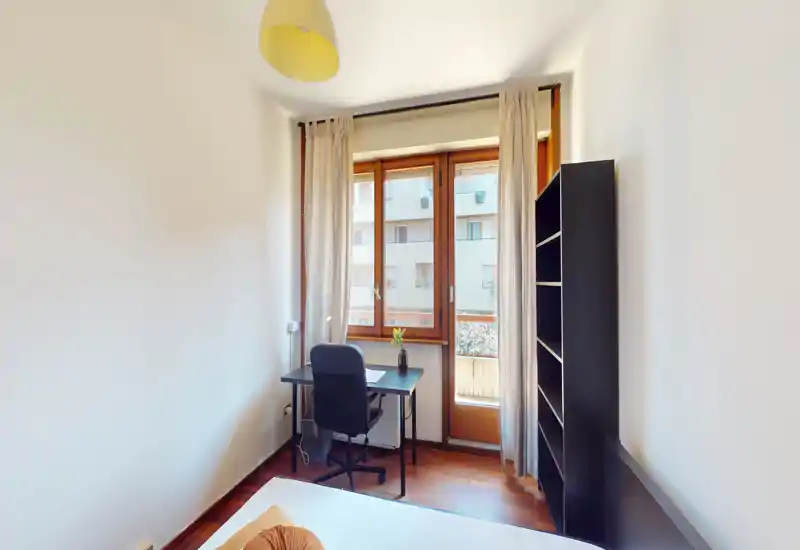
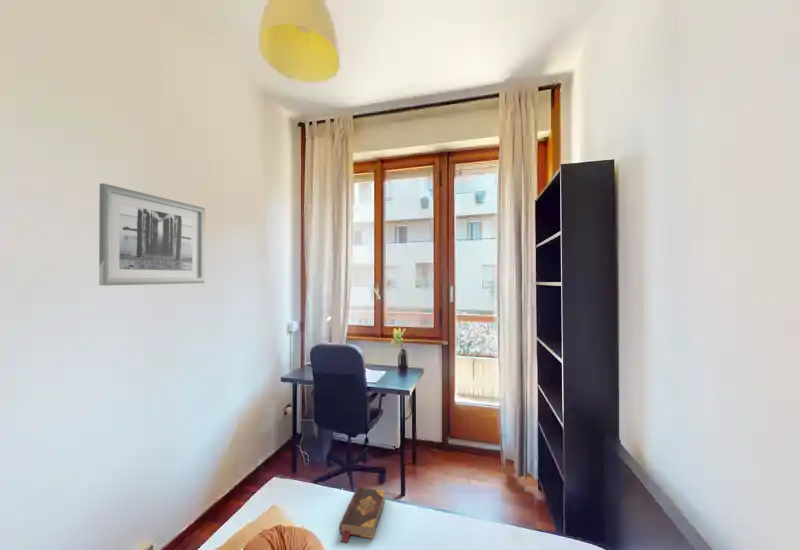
+ wall art [98,182,206,286]
+ book [338,486,386,544]
